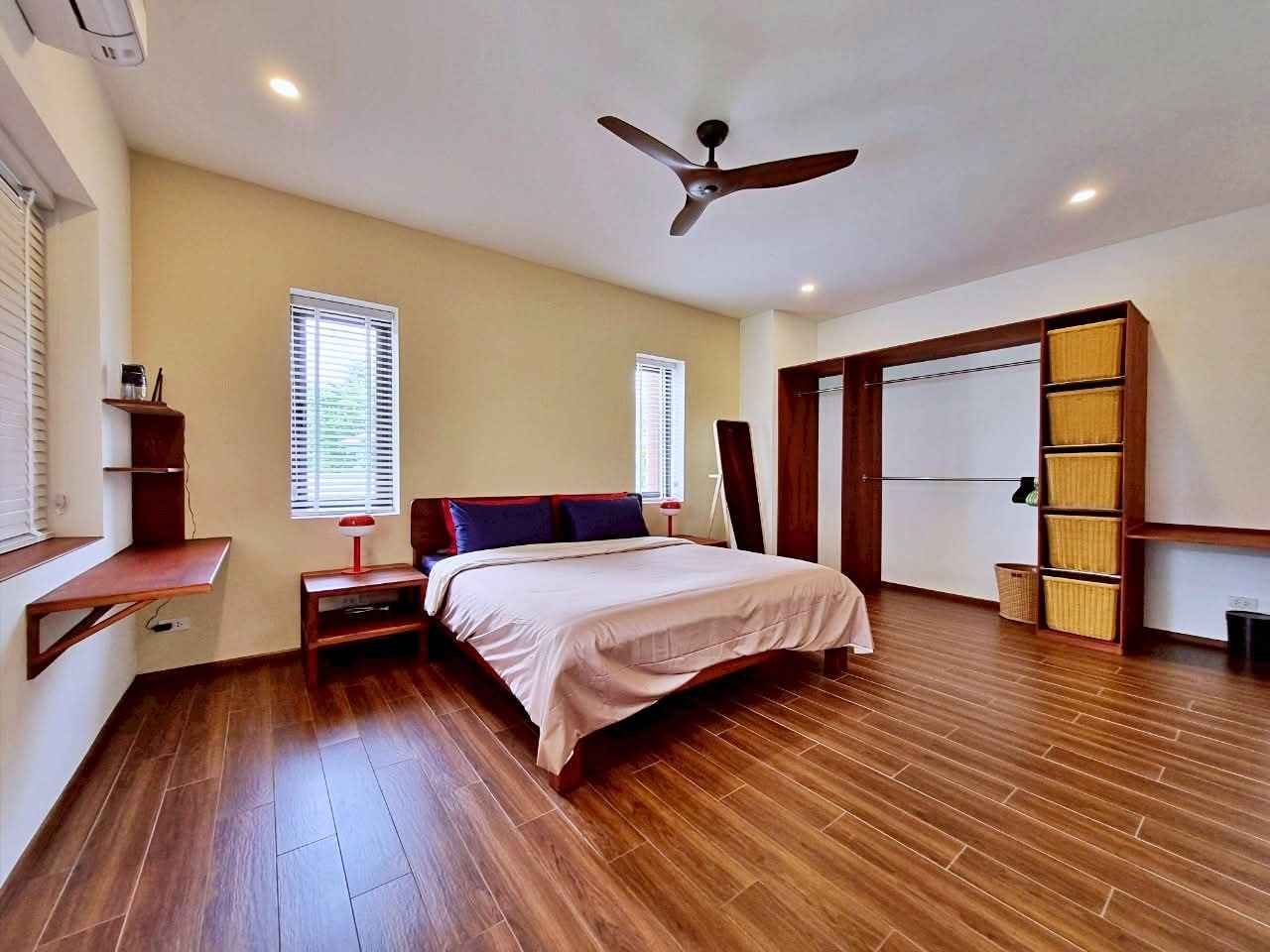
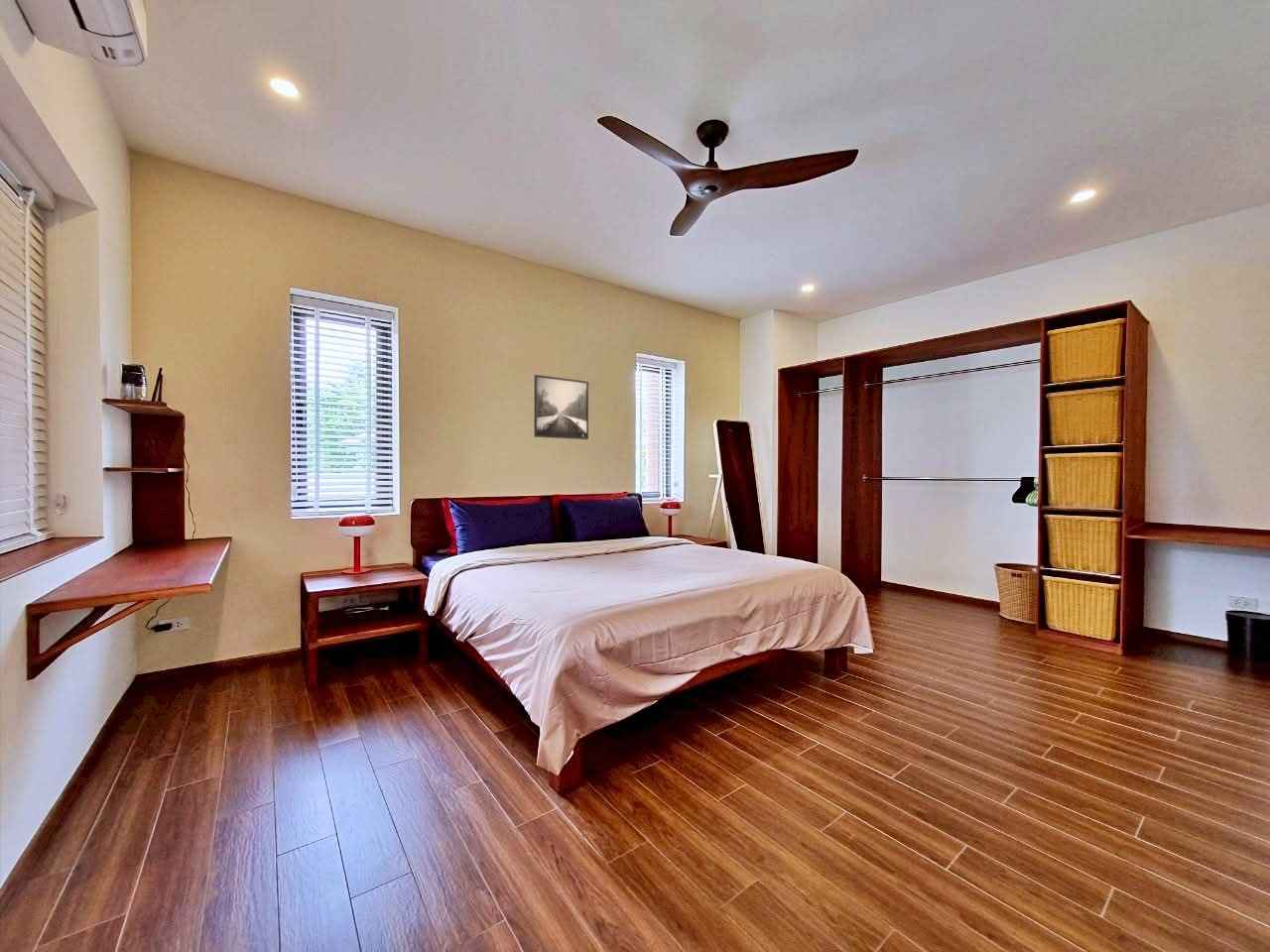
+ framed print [533,374,589,440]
